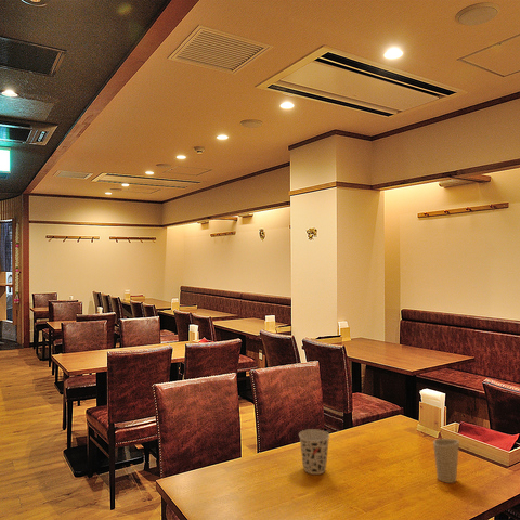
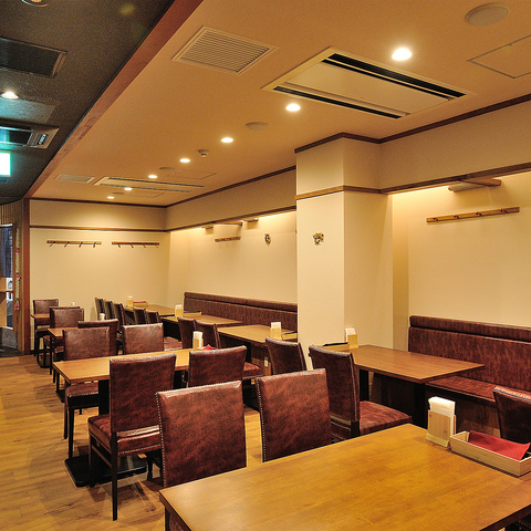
- cup [298,428,330,476]
- cup [432,438,460,484]
